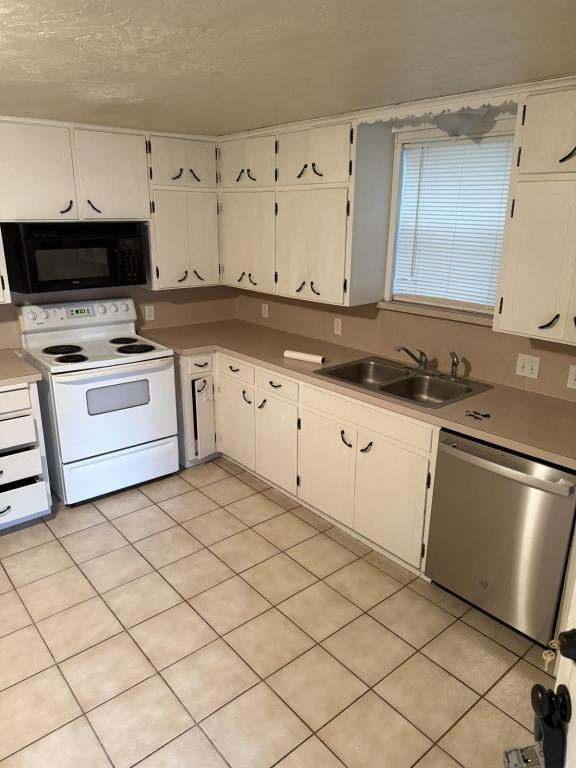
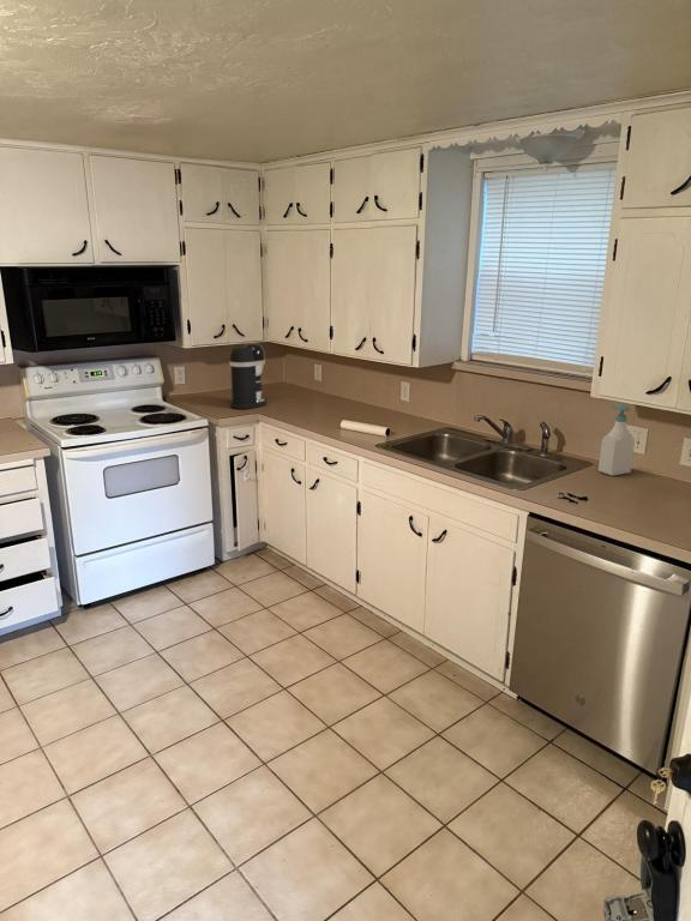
+ coffee maker [228,342,268,410]
+ soap bottle [597,403,636,477]
